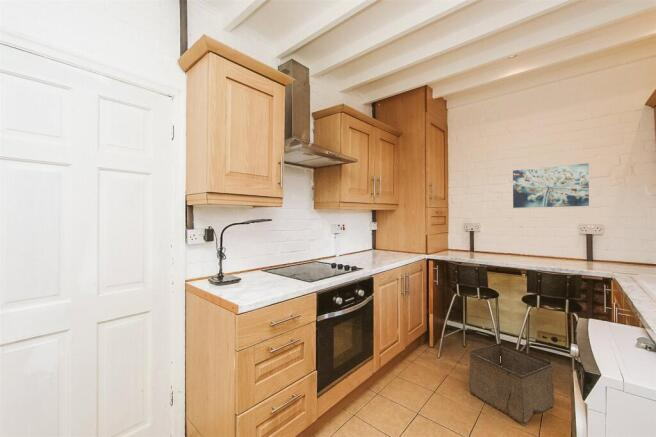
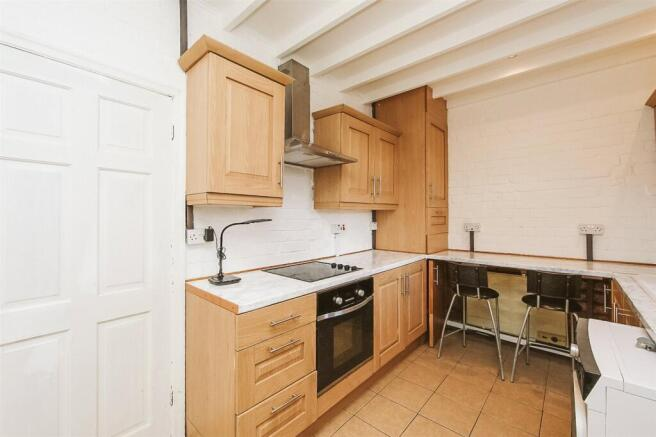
- storage bin [468,342,555,426]
- wall art [512,162,590,209]
